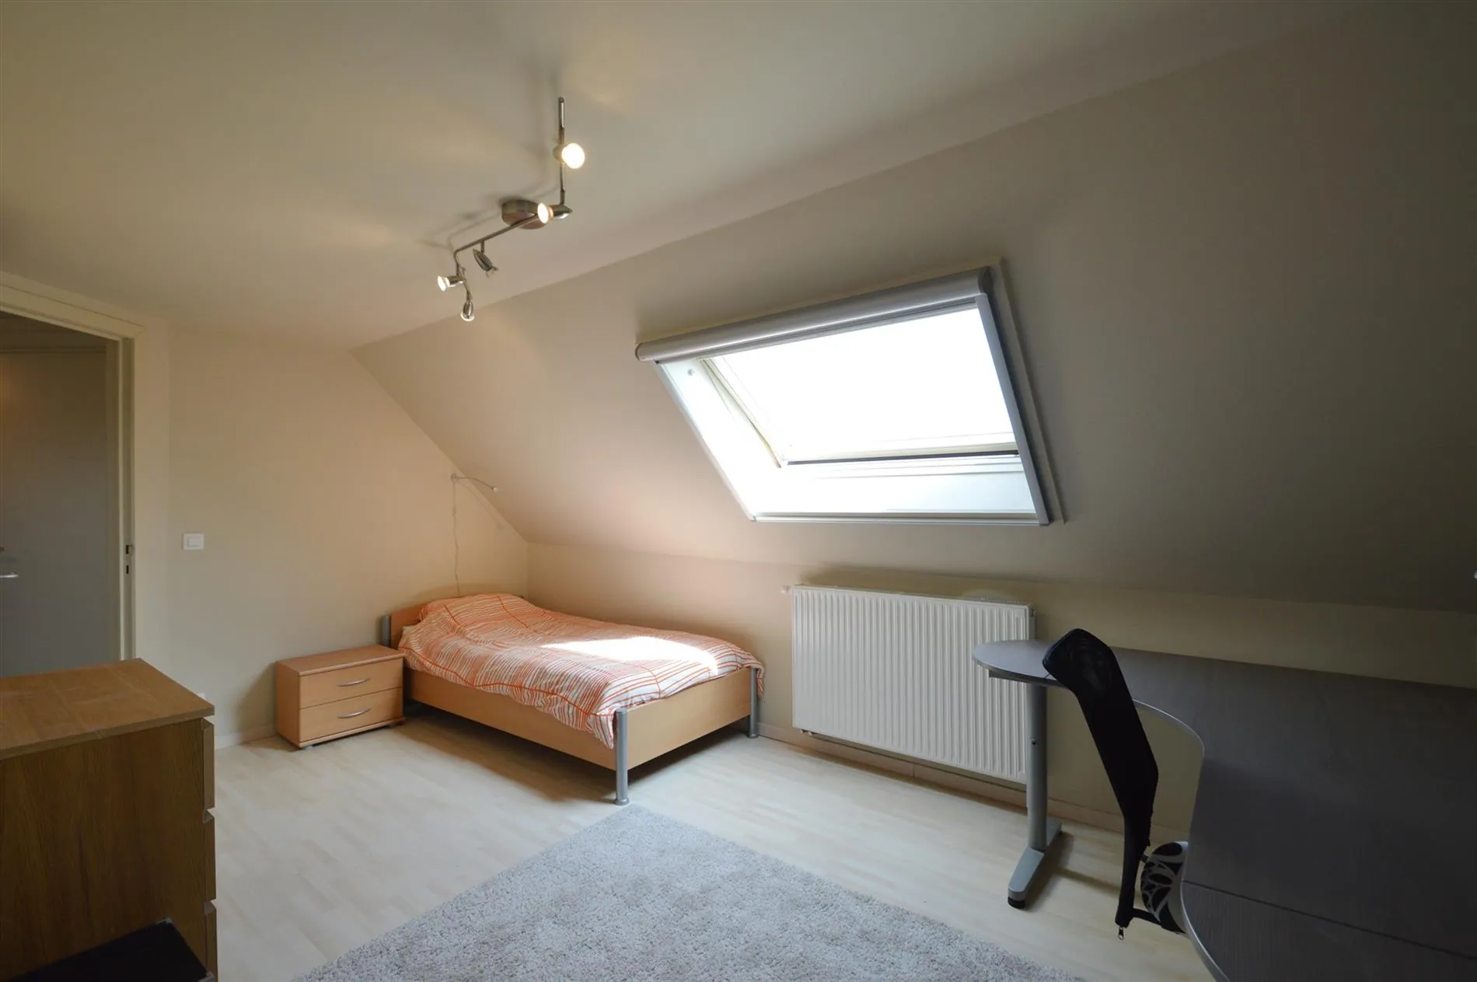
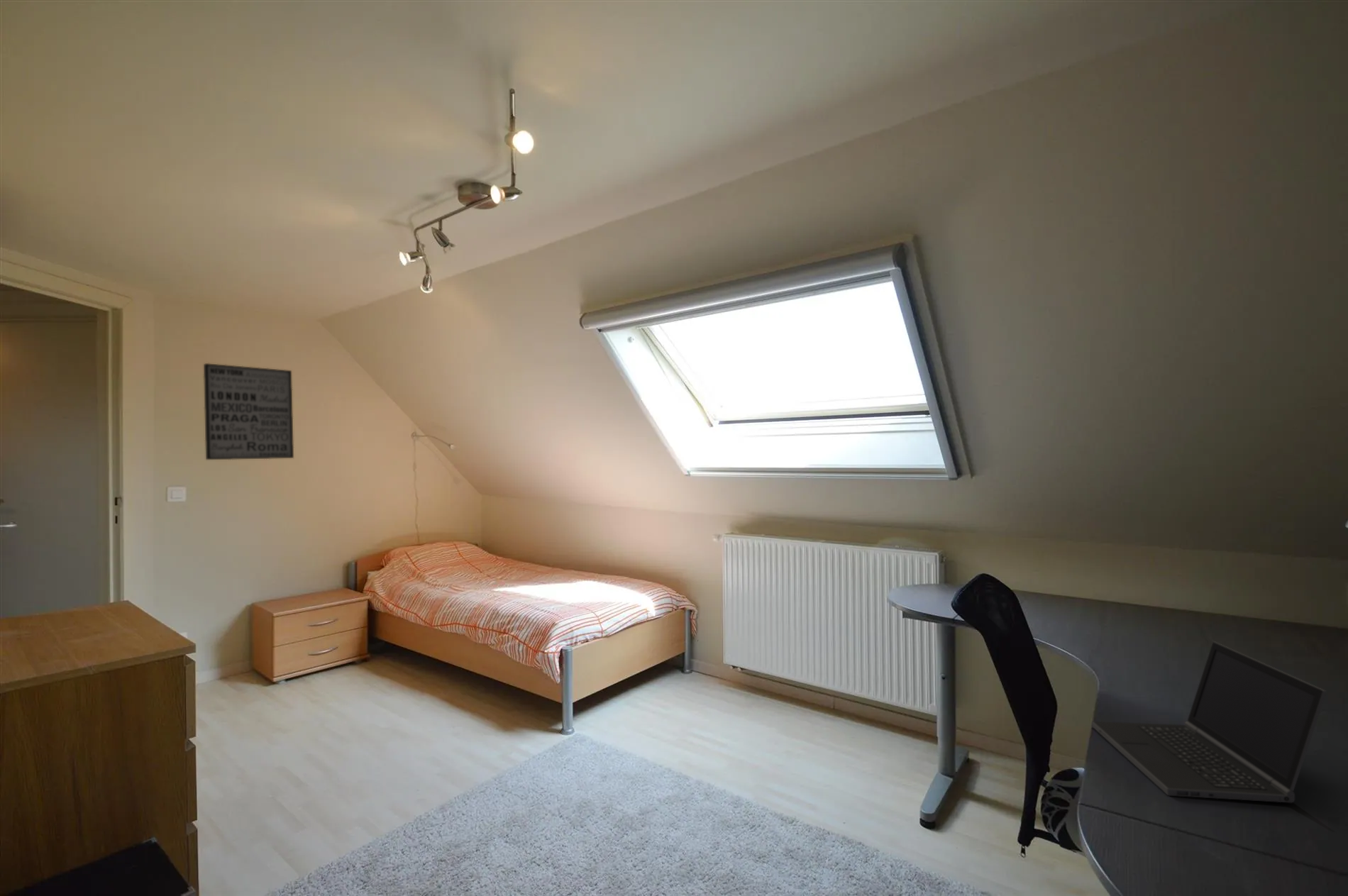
+ wall art [203,363,294,460]
+ laptop computer [1091,641,1327,804]
